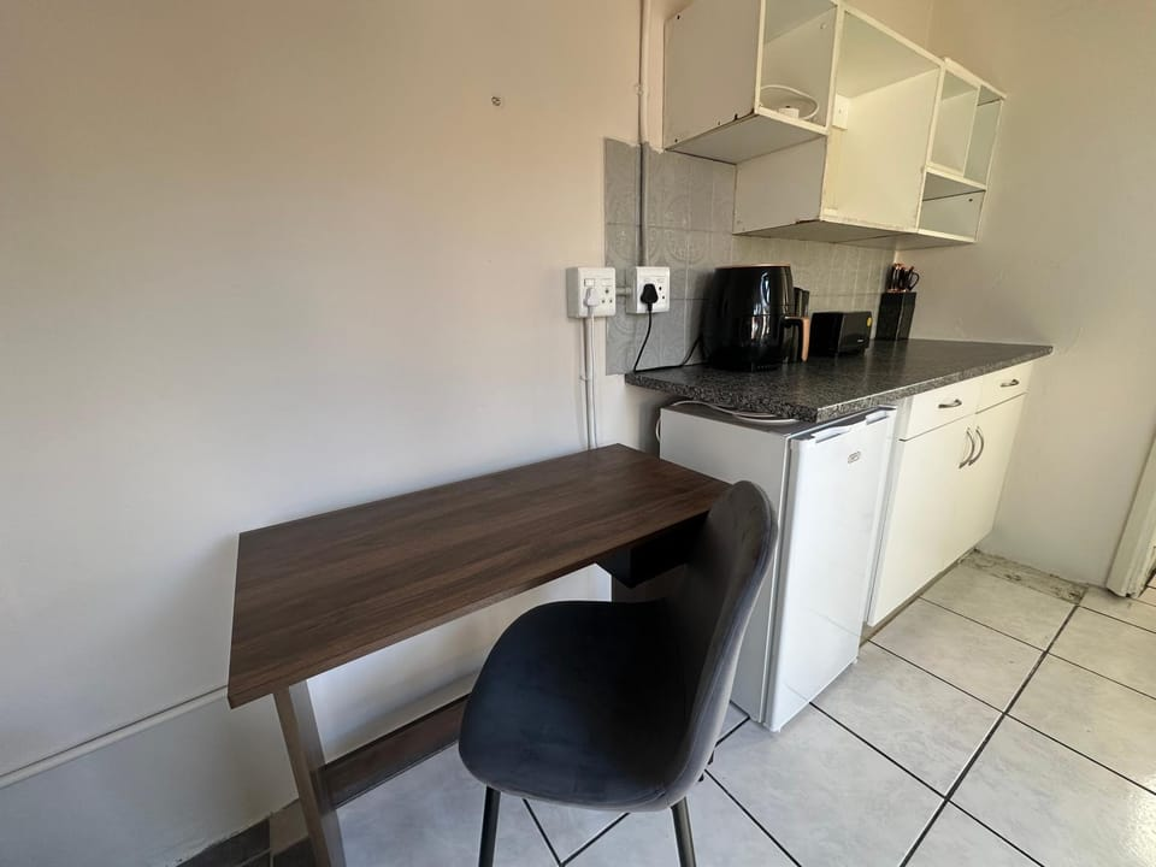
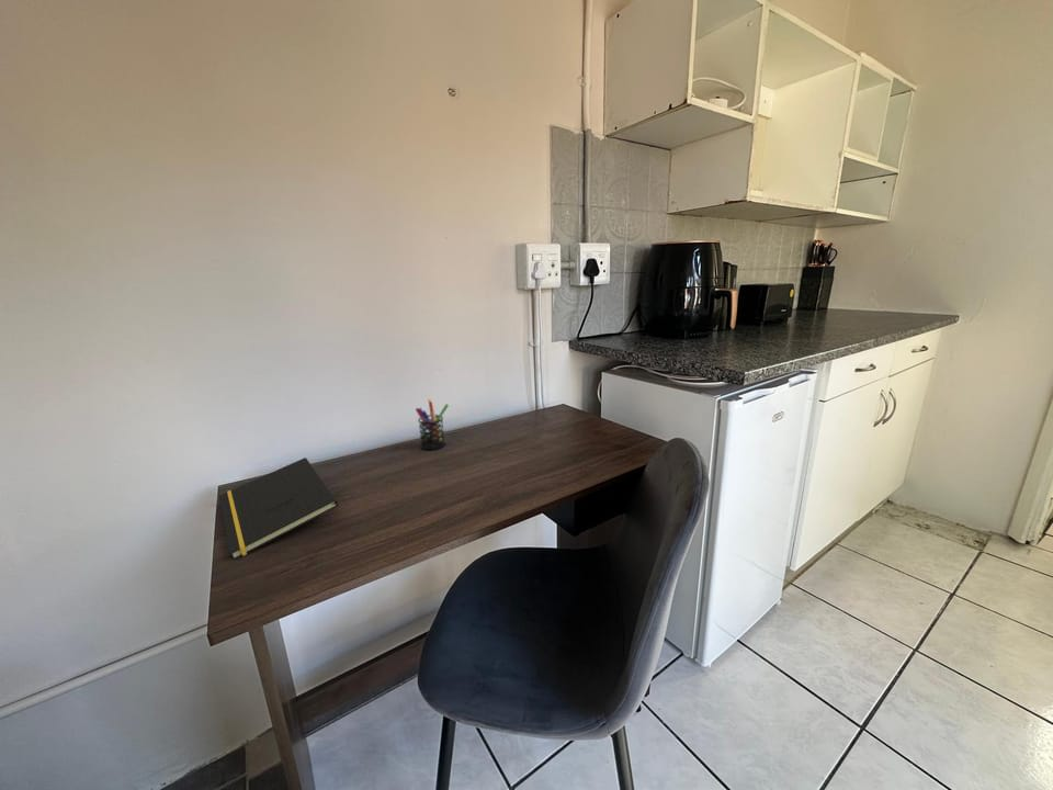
+ pen holder [415,397,450,451]
+ notepad [217,456,339,561]
